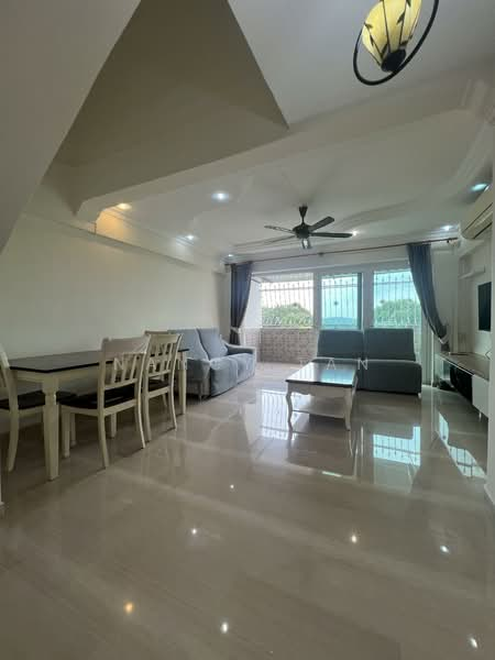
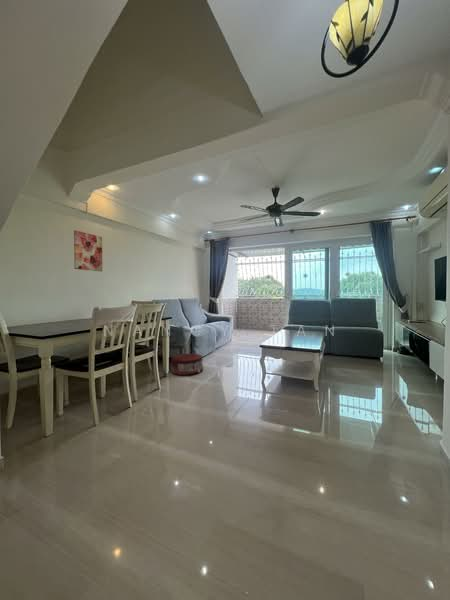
+ pouf [170,353,204,376]
+ wall art [73,229,103,273]
